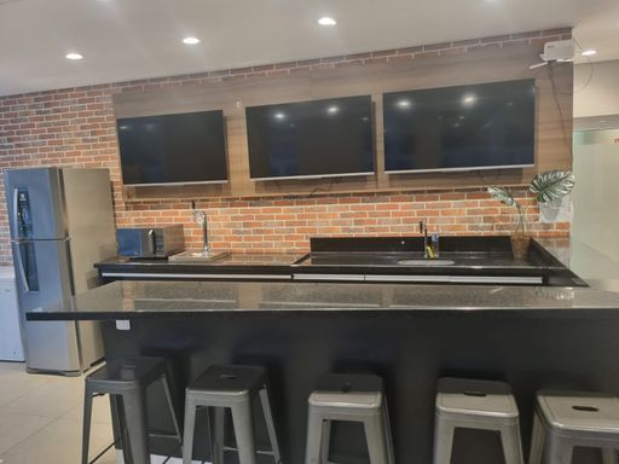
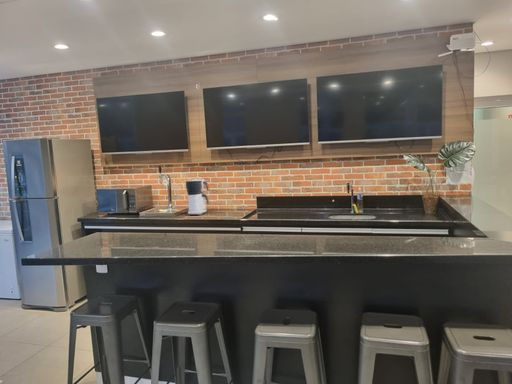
+ coffee maker [185,178,210,216]
